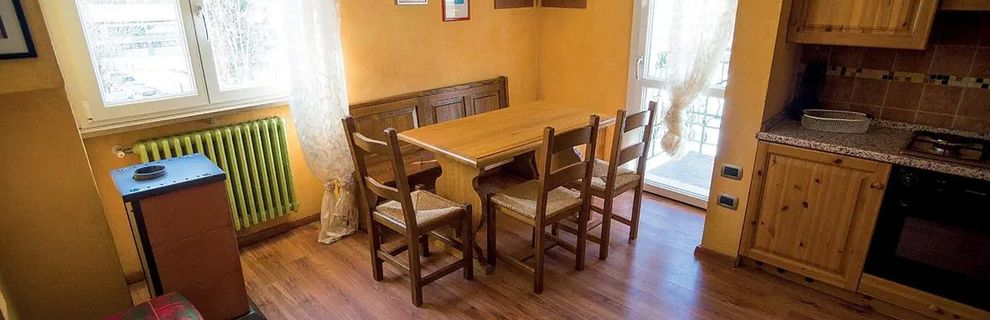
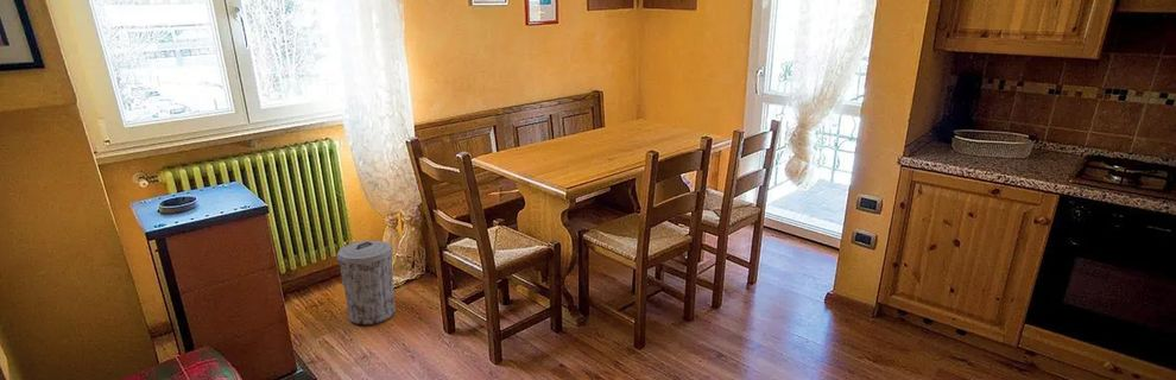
+ trash can [336,240,397,325]
